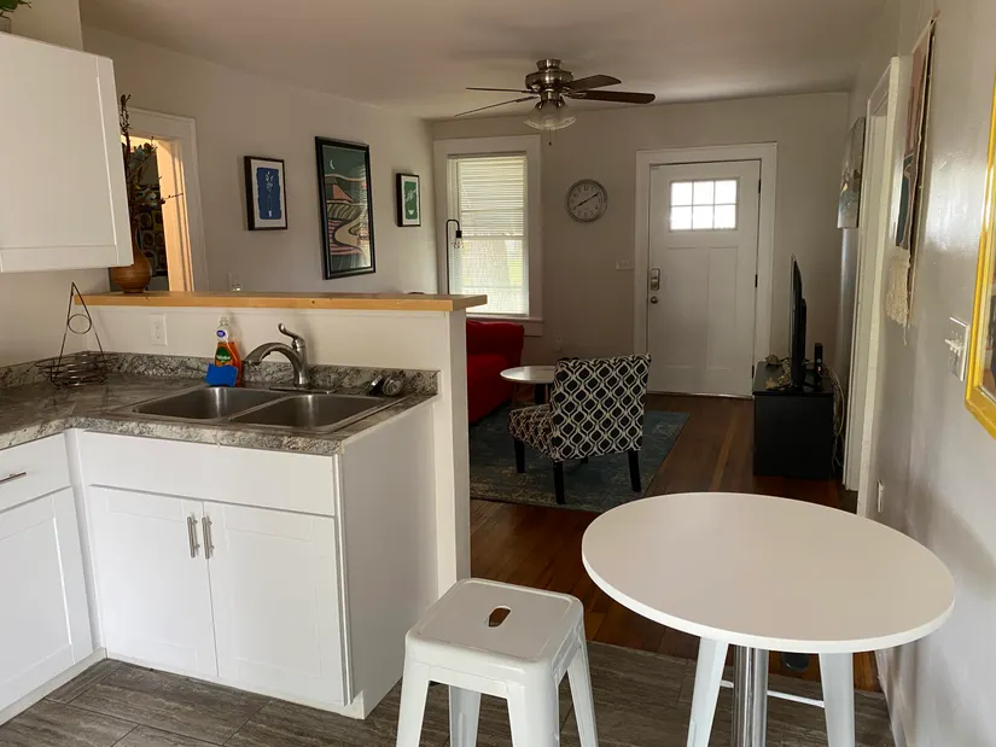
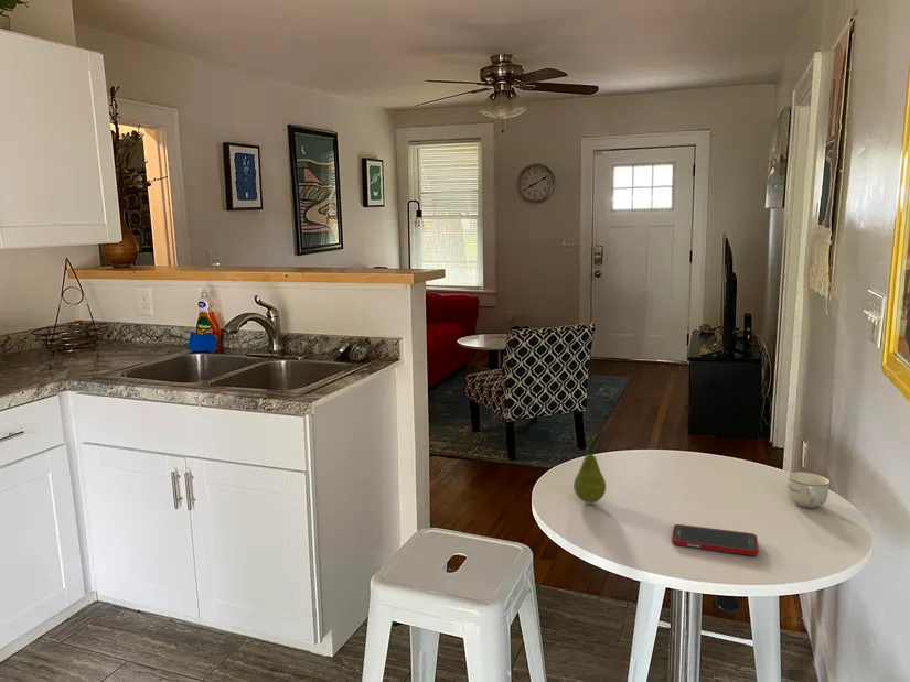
+ cell phone [671,523,760,556]
+ fruit [572,446,607,504]
+ cup [786,472,831,509]
